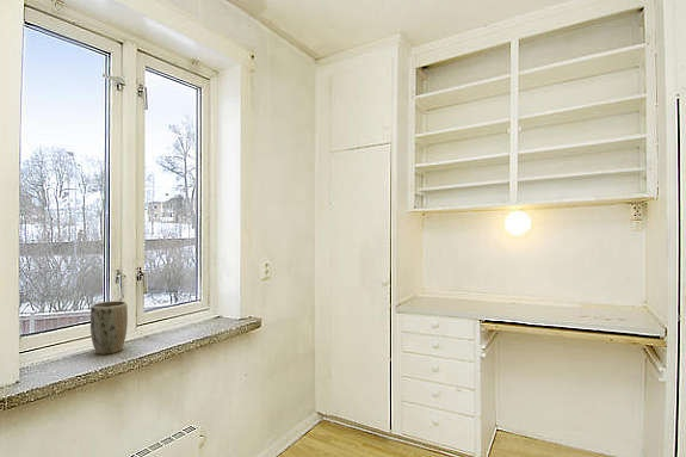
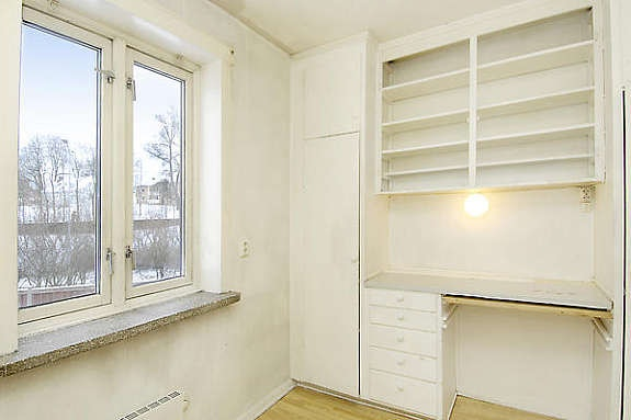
- plant pot [89,299,129,356]
